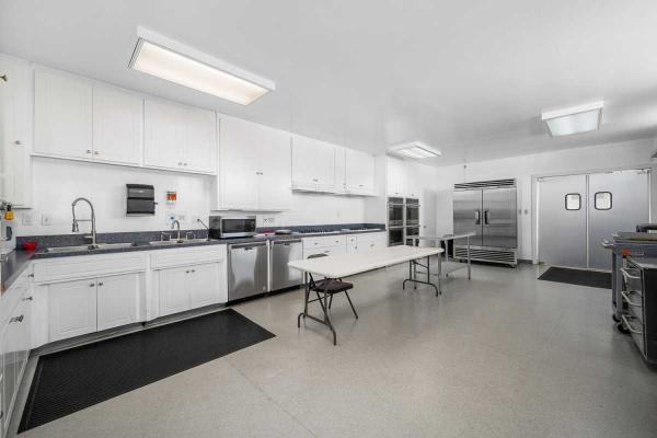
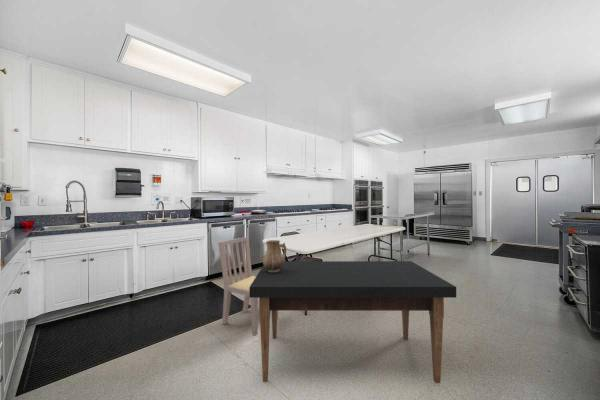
+ dining chair [217,236,279,337]
+ dining table [249,260,457,384]
+ ceramic pitcher [262,239,287,272]
